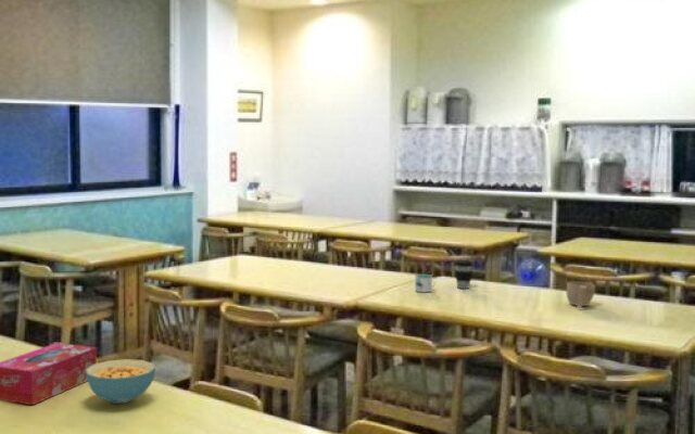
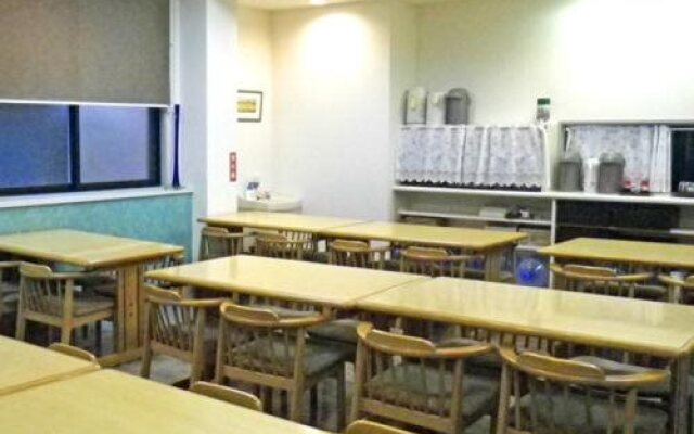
- cereal bowl [86,358,156,405]
- coffee cup [454,259,475,290]
- mug [414,273,437,293]
- tissue box [0,342,98,406]
- cup [565,280,596,309]
